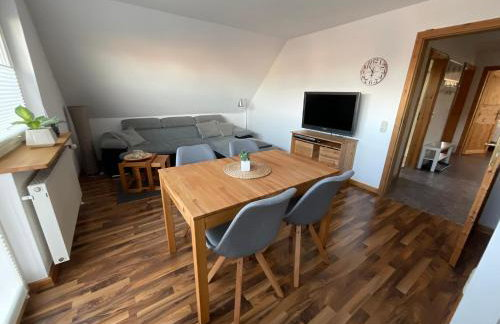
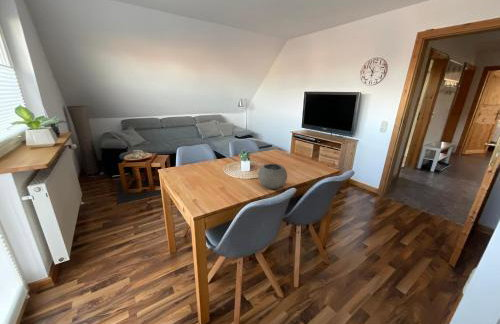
+ bowl [257,163,288,190]
